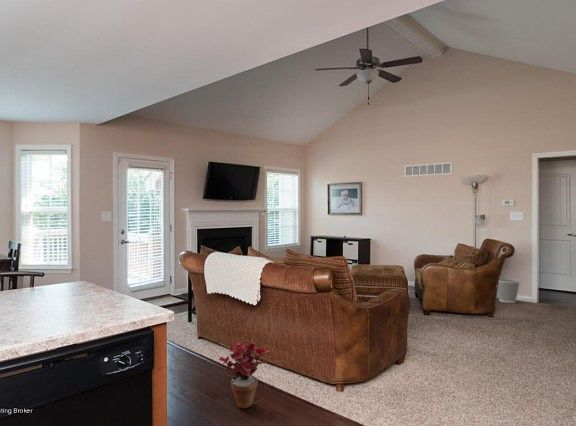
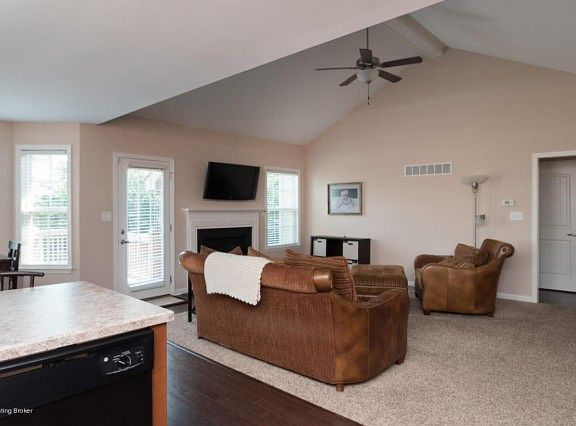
- wastebasket [497,277,521,304]
- potted plant [218,341,270,409]
